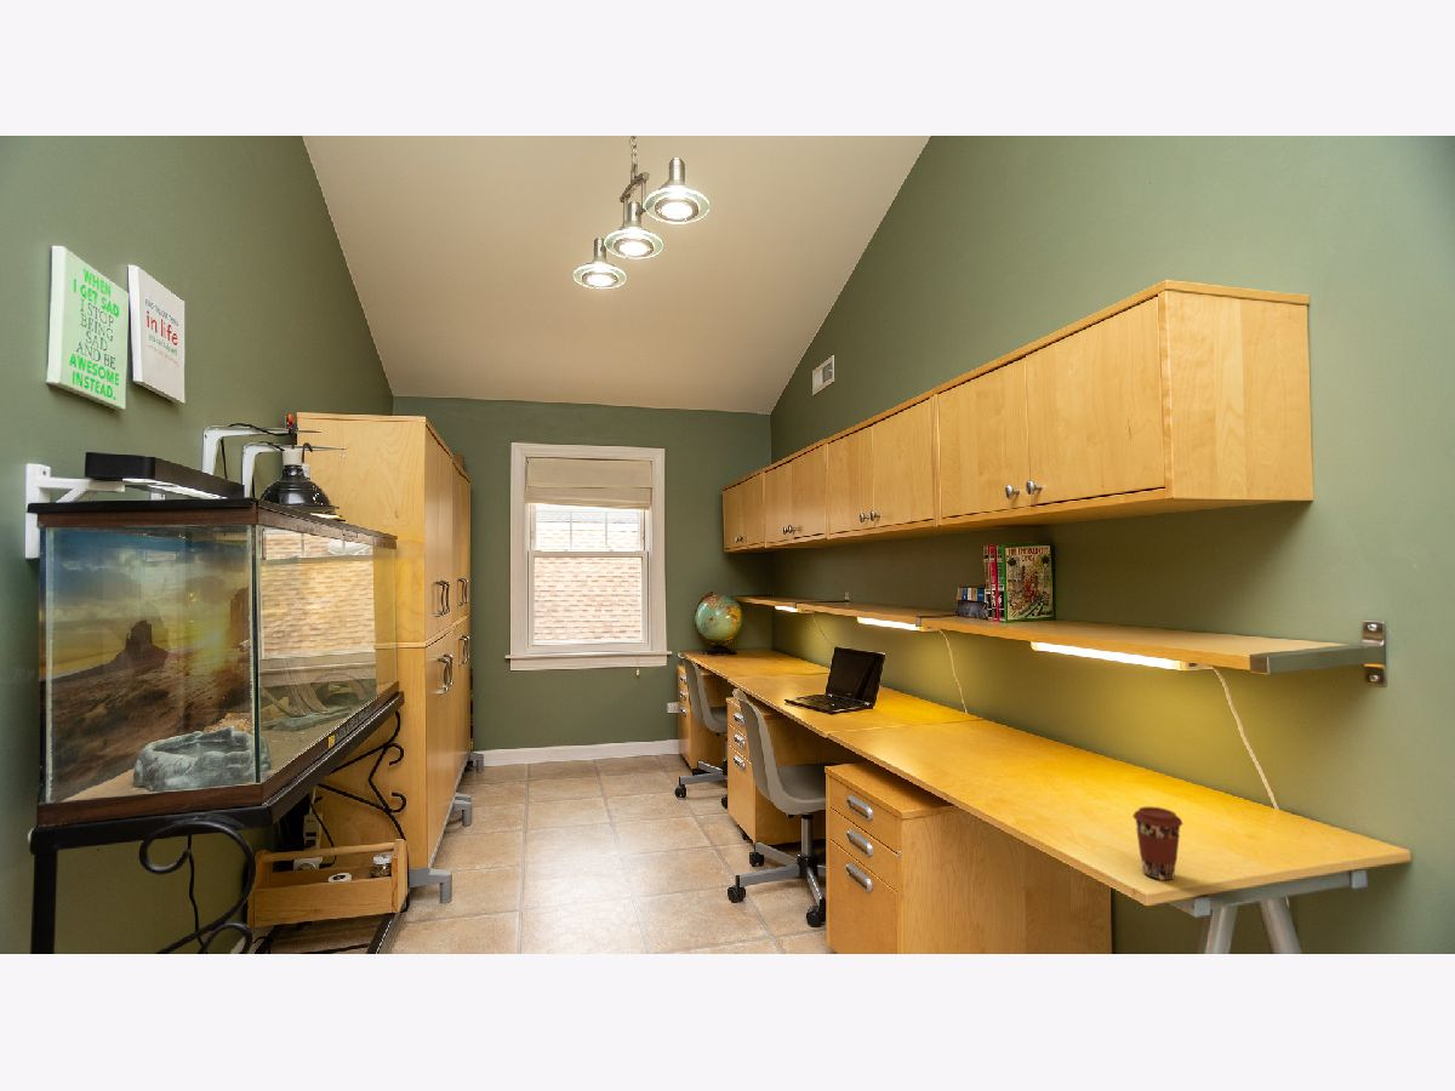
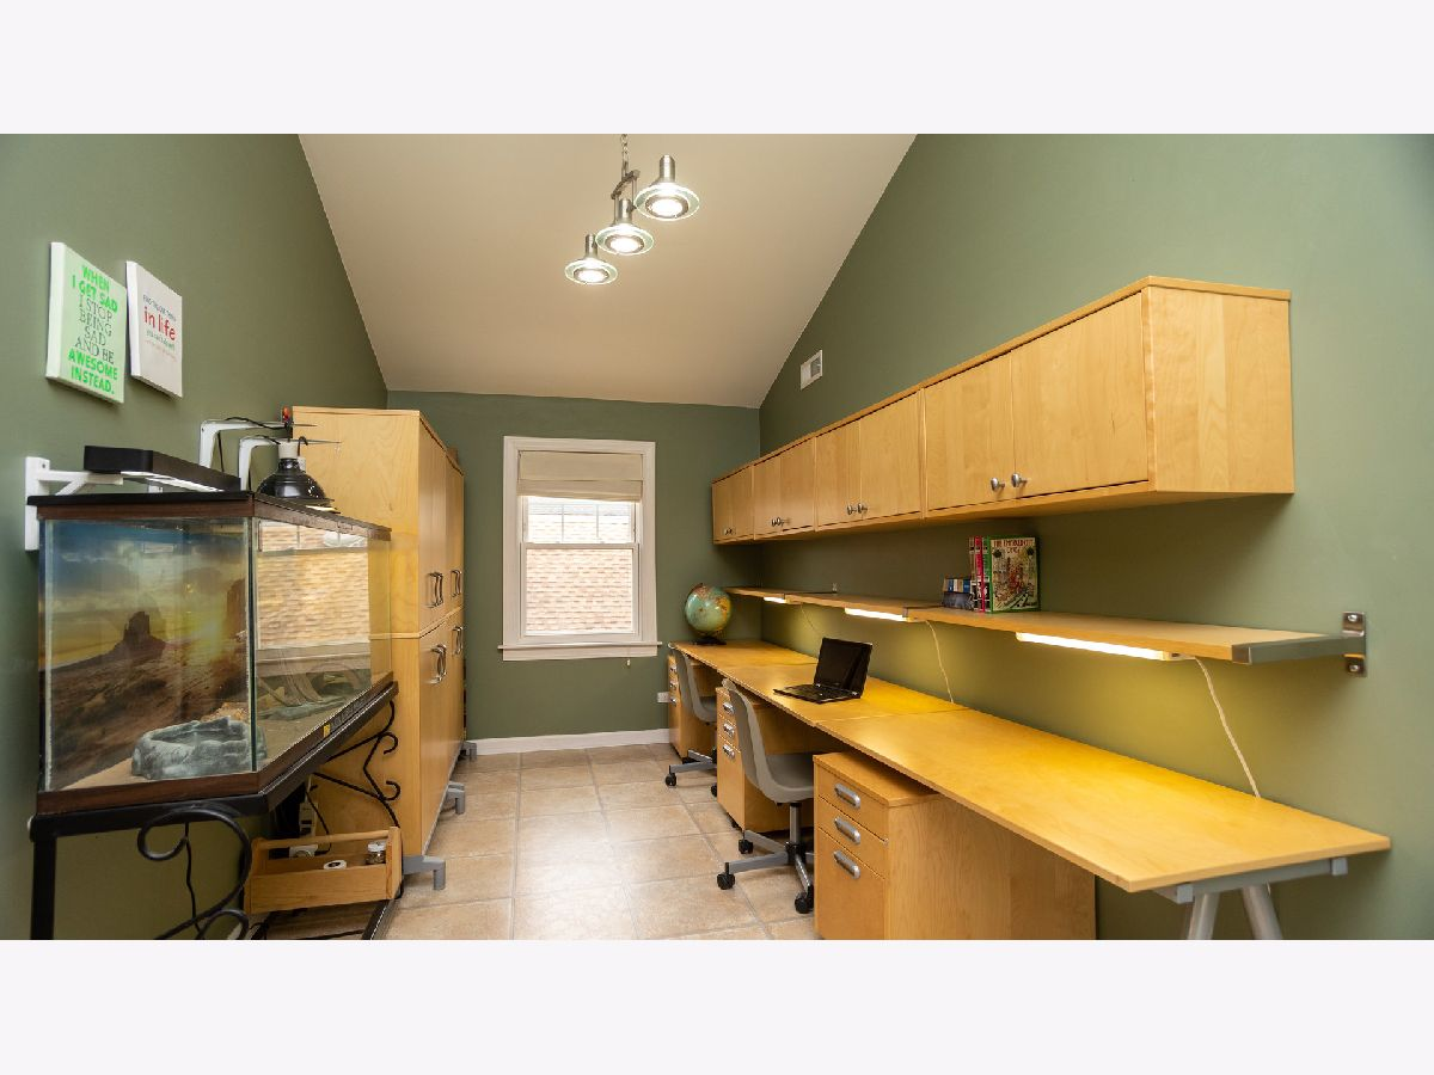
- coffee cup [1131,806,1183,881]
